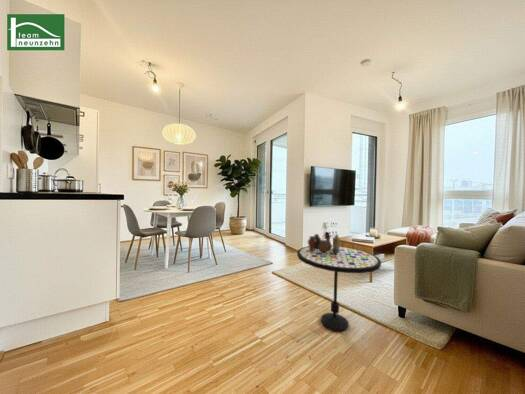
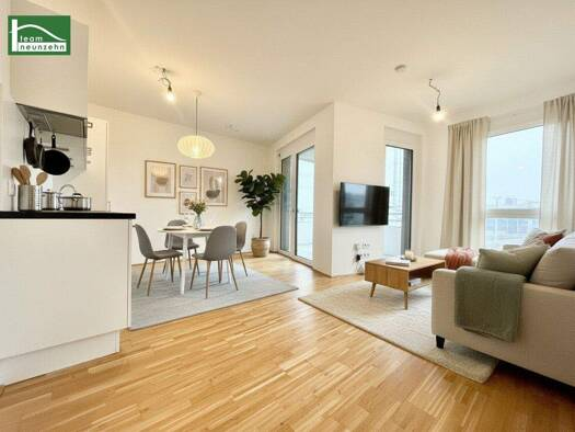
- side table [296,245,382,333]
- vase [307,233,341,255]
